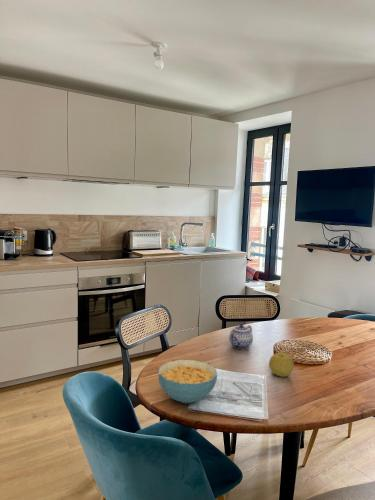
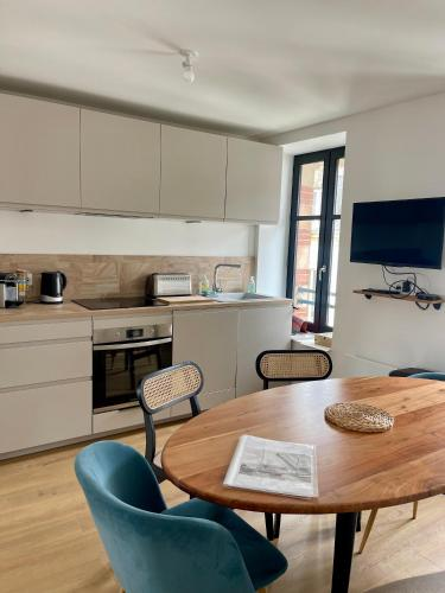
- teapot [228,323,254,350]
- cereal bowl [157,359,218,404]
- fruit [268,351,295,378]
